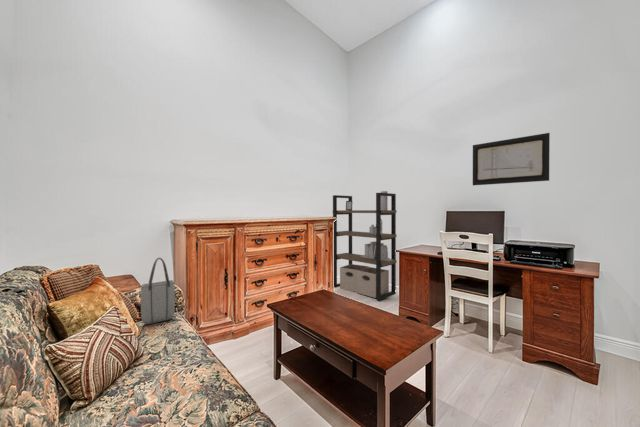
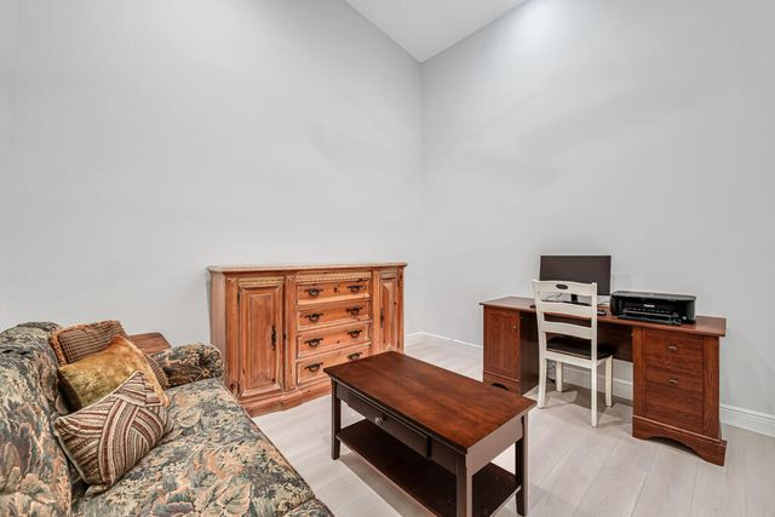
- shelving unit [332,190,398,301]
- tote bag [140,257,176,325]
- wall art [472,132,551,186]
